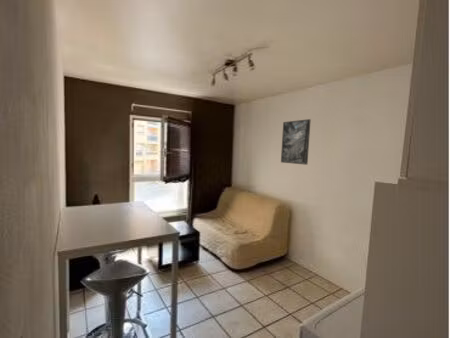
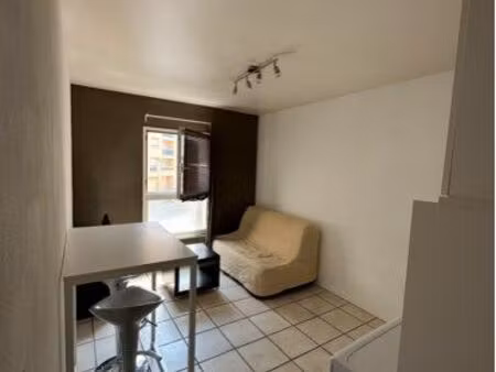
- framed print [280,118,312,166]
